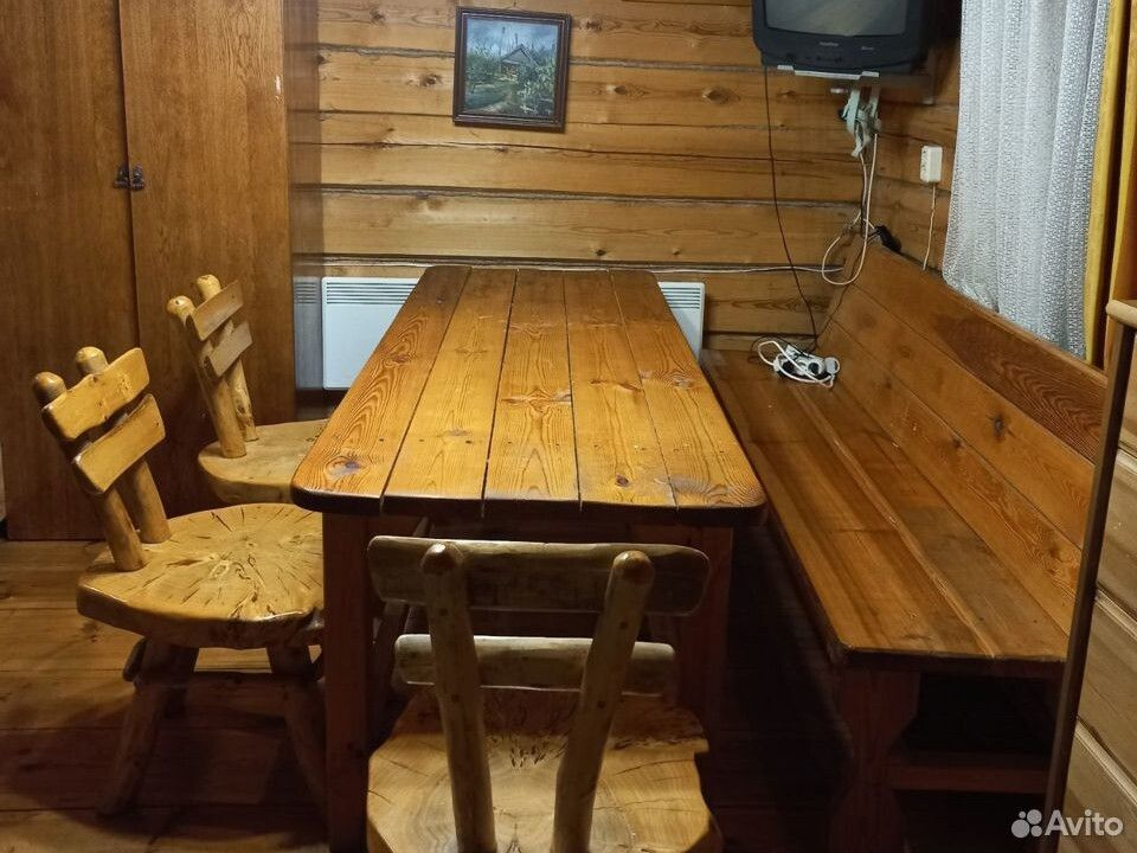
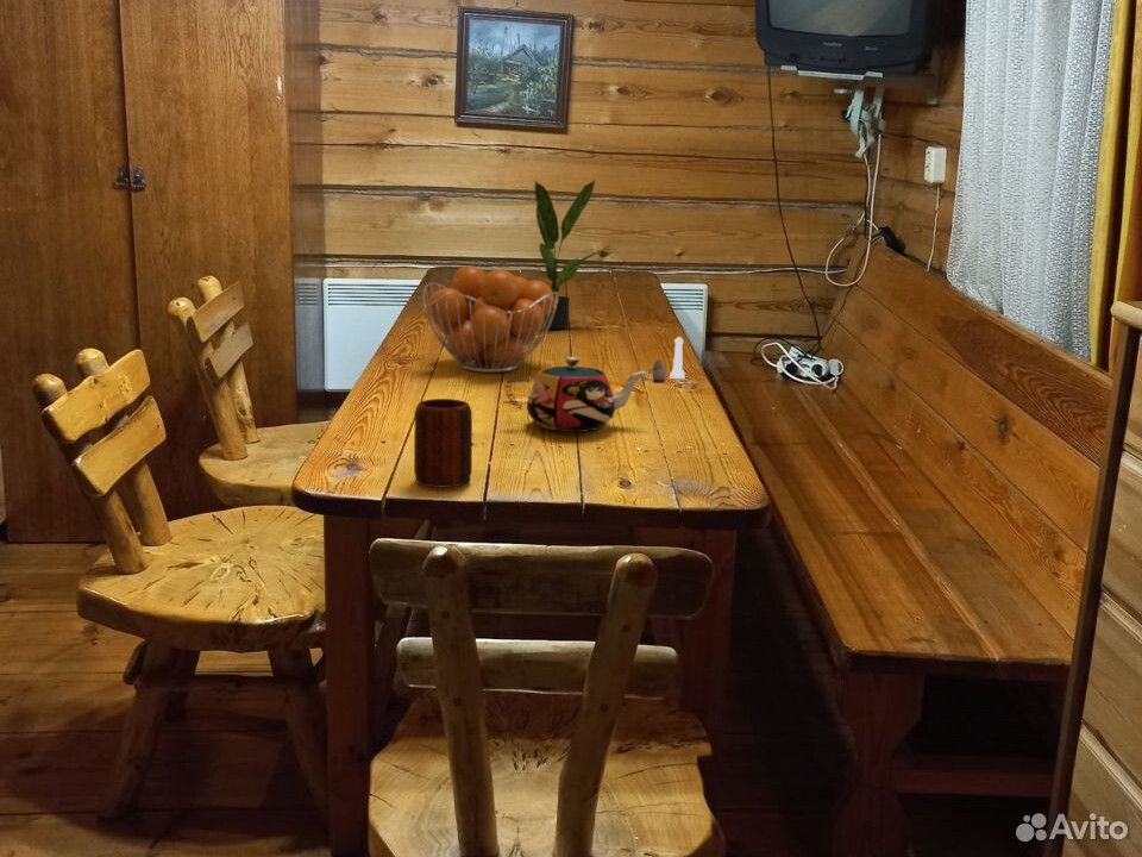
+ teapot [503,356,647,433]
+ mug [413,398,473,488]
+ potted plant [521,179,614,330]
+ salt and pepper shaker set [652,336,686,381]
+ fruit basket [421,264,559,374]
